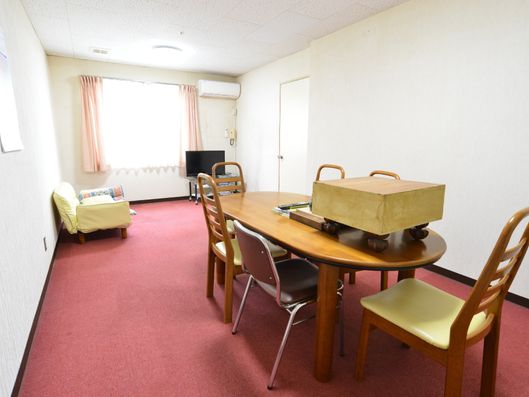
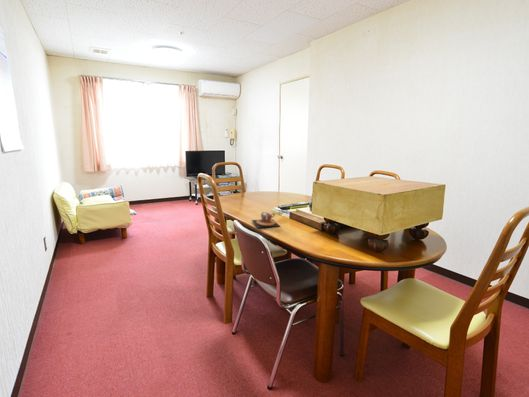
+ teacup [251,211,281,229]
